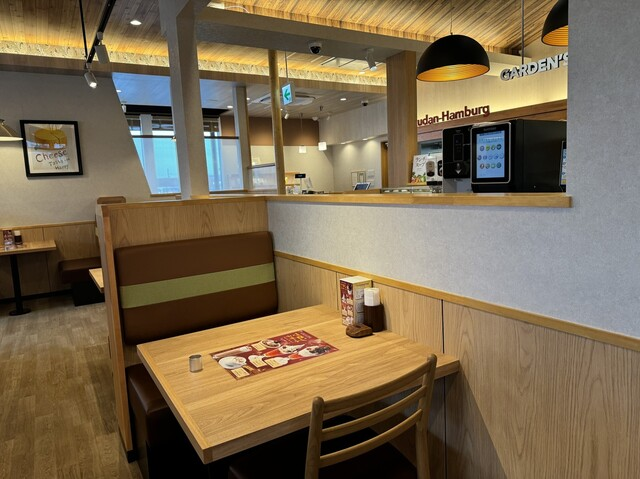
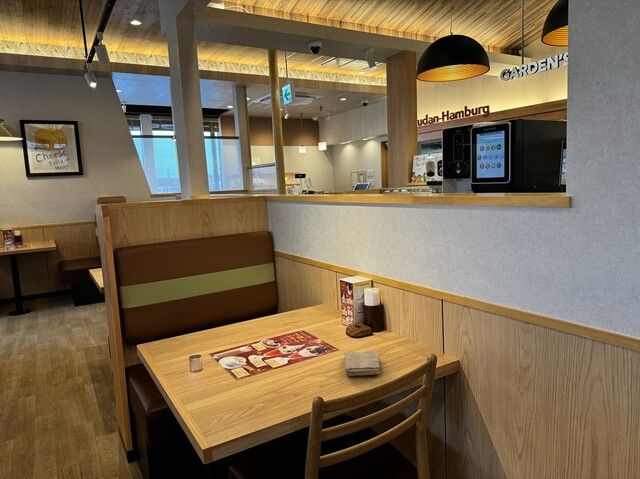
+ washcloth [344,350,380,377]
